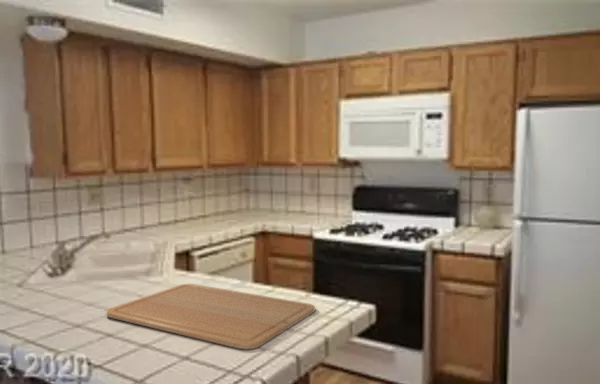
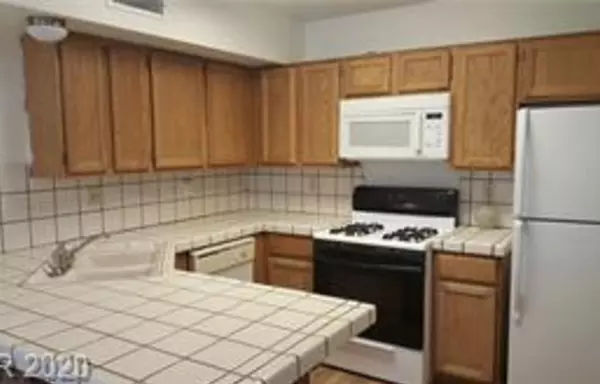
- chopping board [105,283,316,350]
